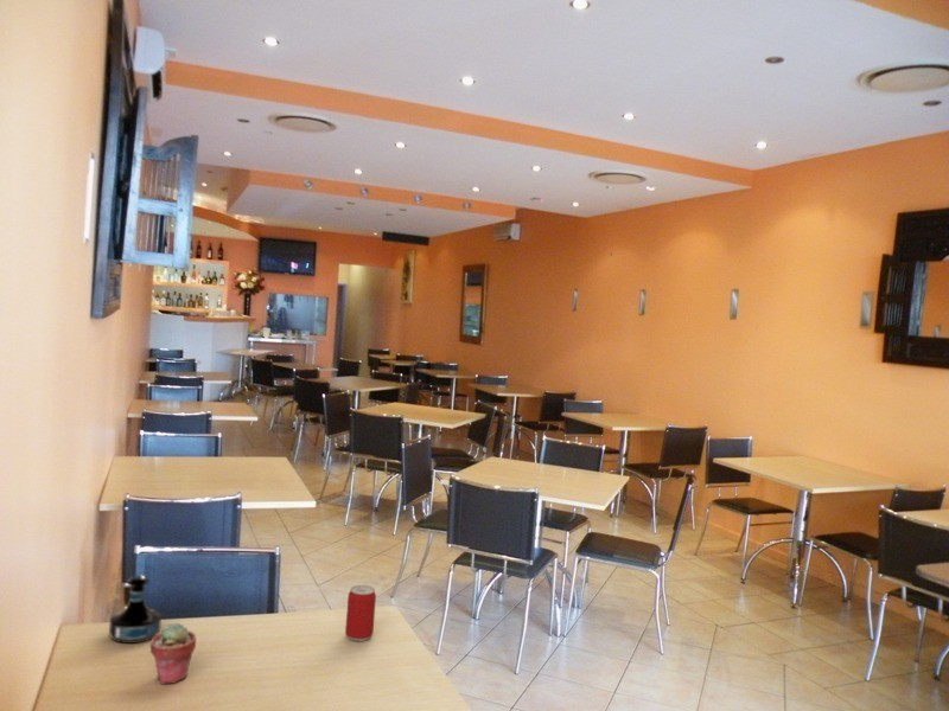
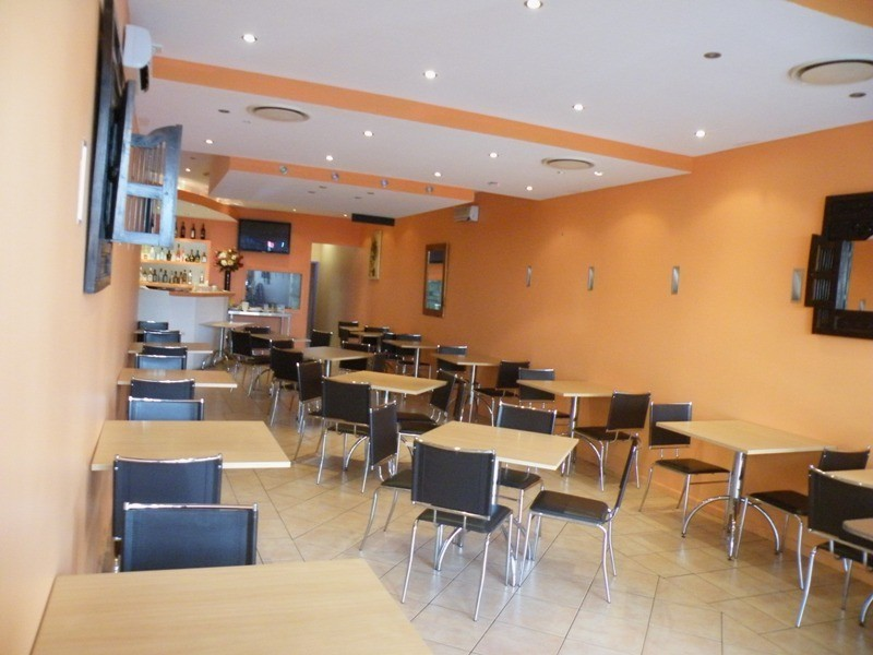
- tequila bottle [108,575,163,645]
- potted succulent [149,622,197,685]
- beer can [344,584,377,642]
